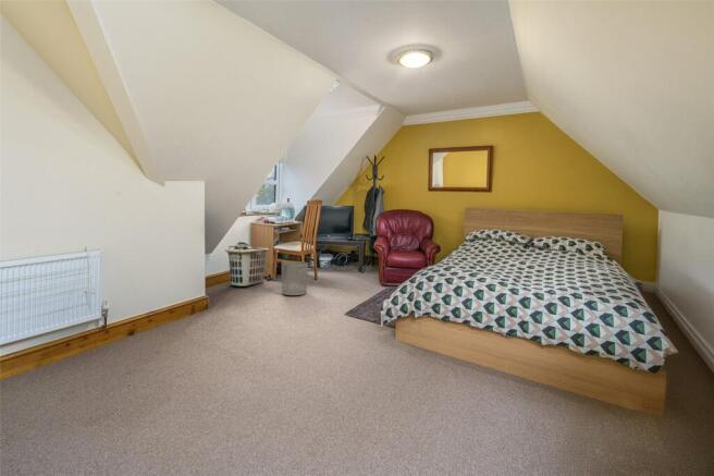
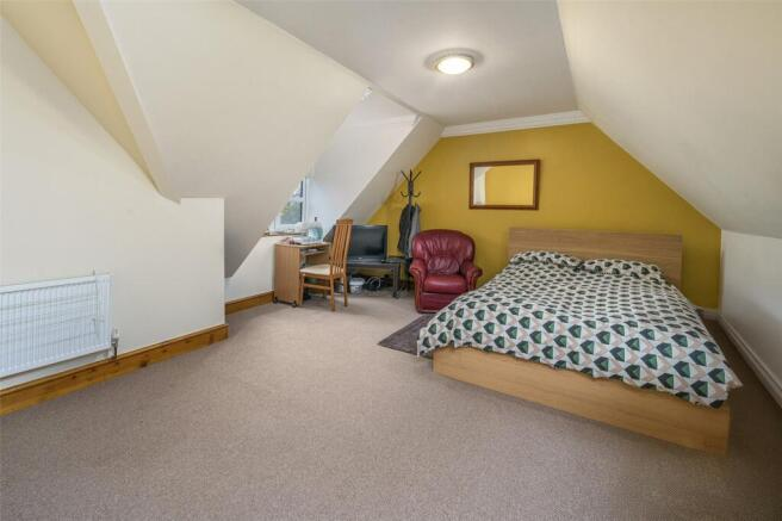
- waste bin [281,260,309,296]
- clothes hamper [224,241,270,288]
